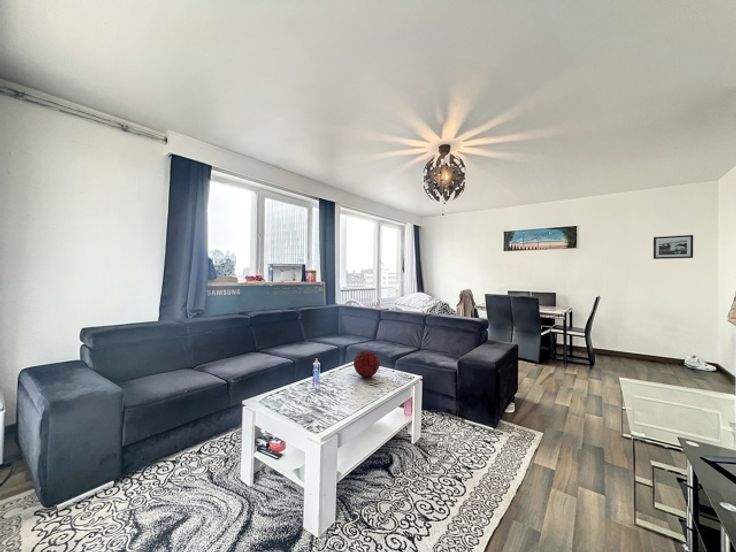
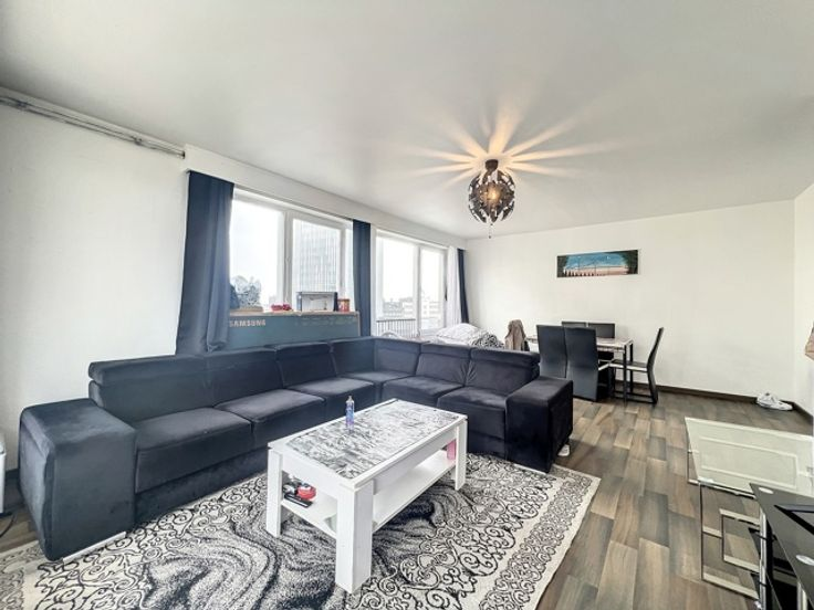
- decorative orb [353,349,381,378]
- picture frame [652,234,694,260]
